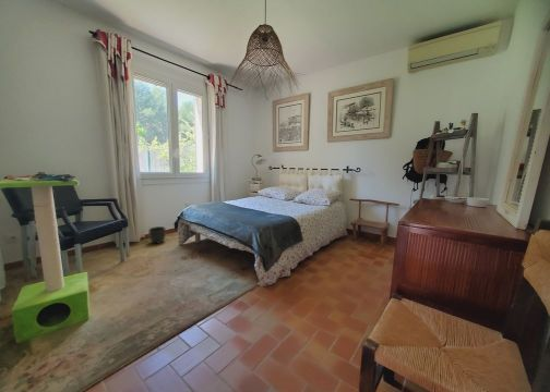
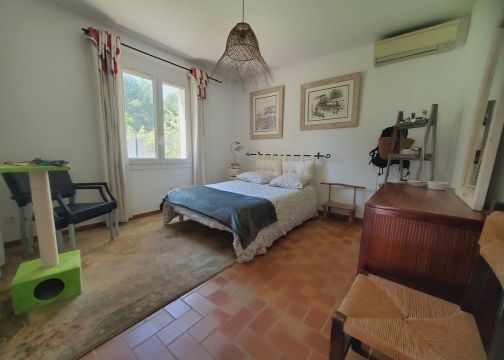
- planter [147,225,167,245]
